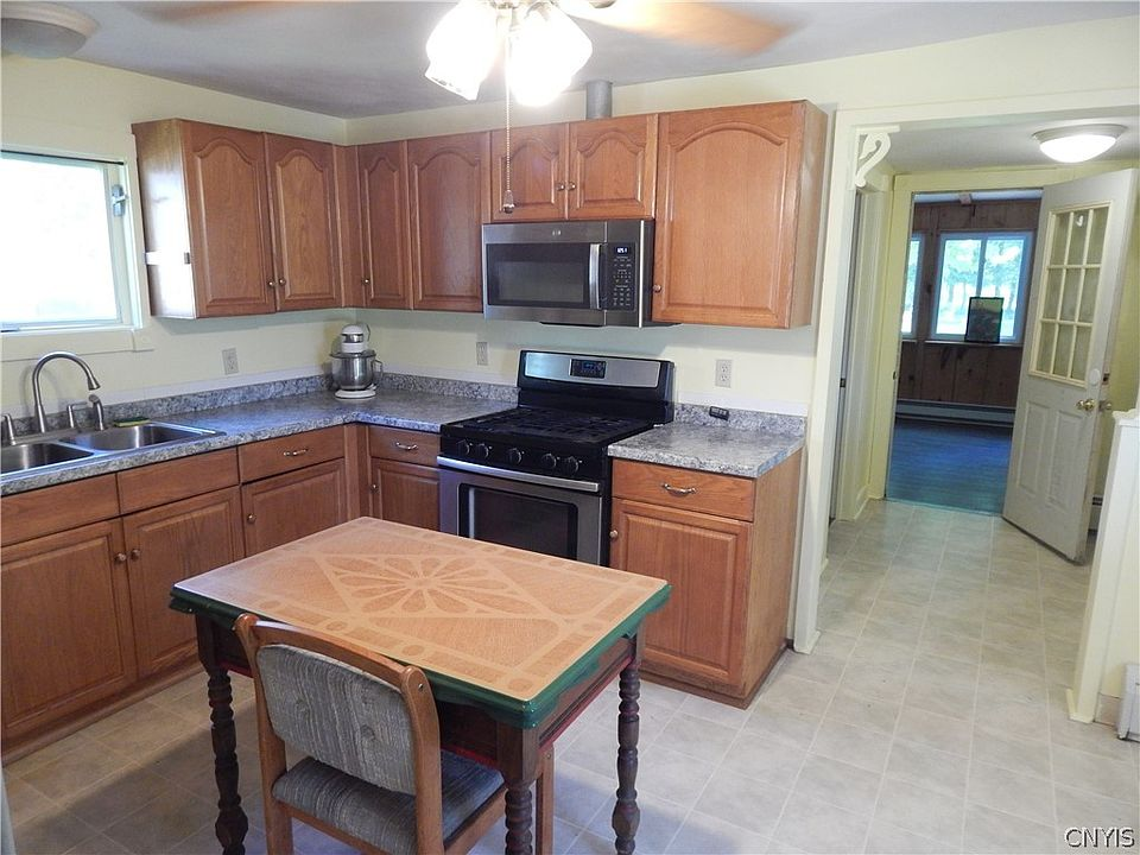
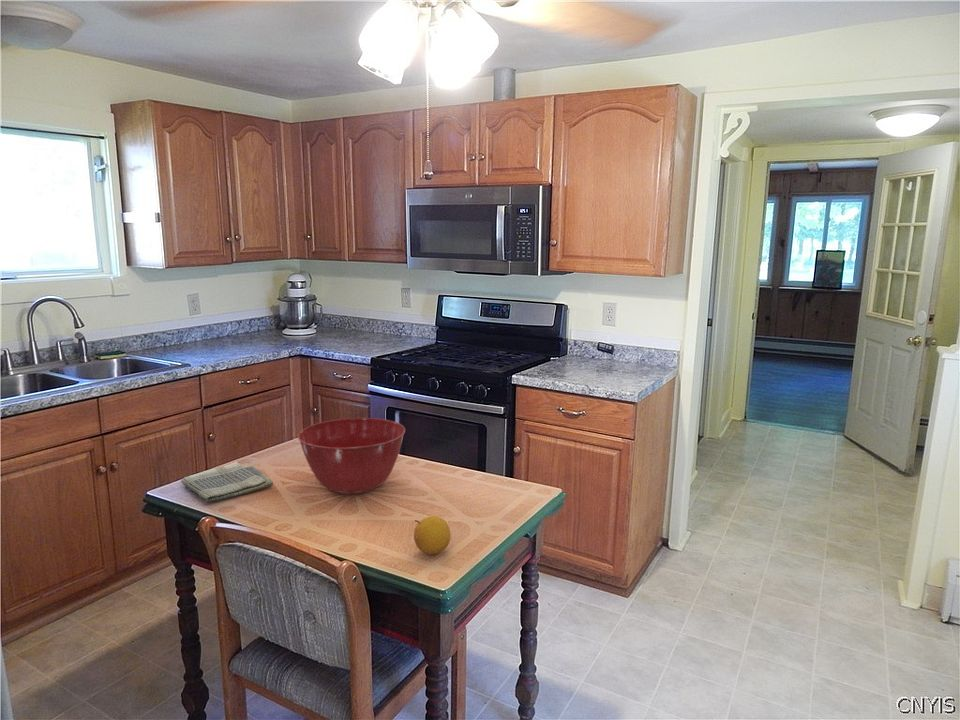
+ fruit [413,515,452,556]
+ dish towel [180,461,274,503]
+ mixing bowl [297,417,406,495]
